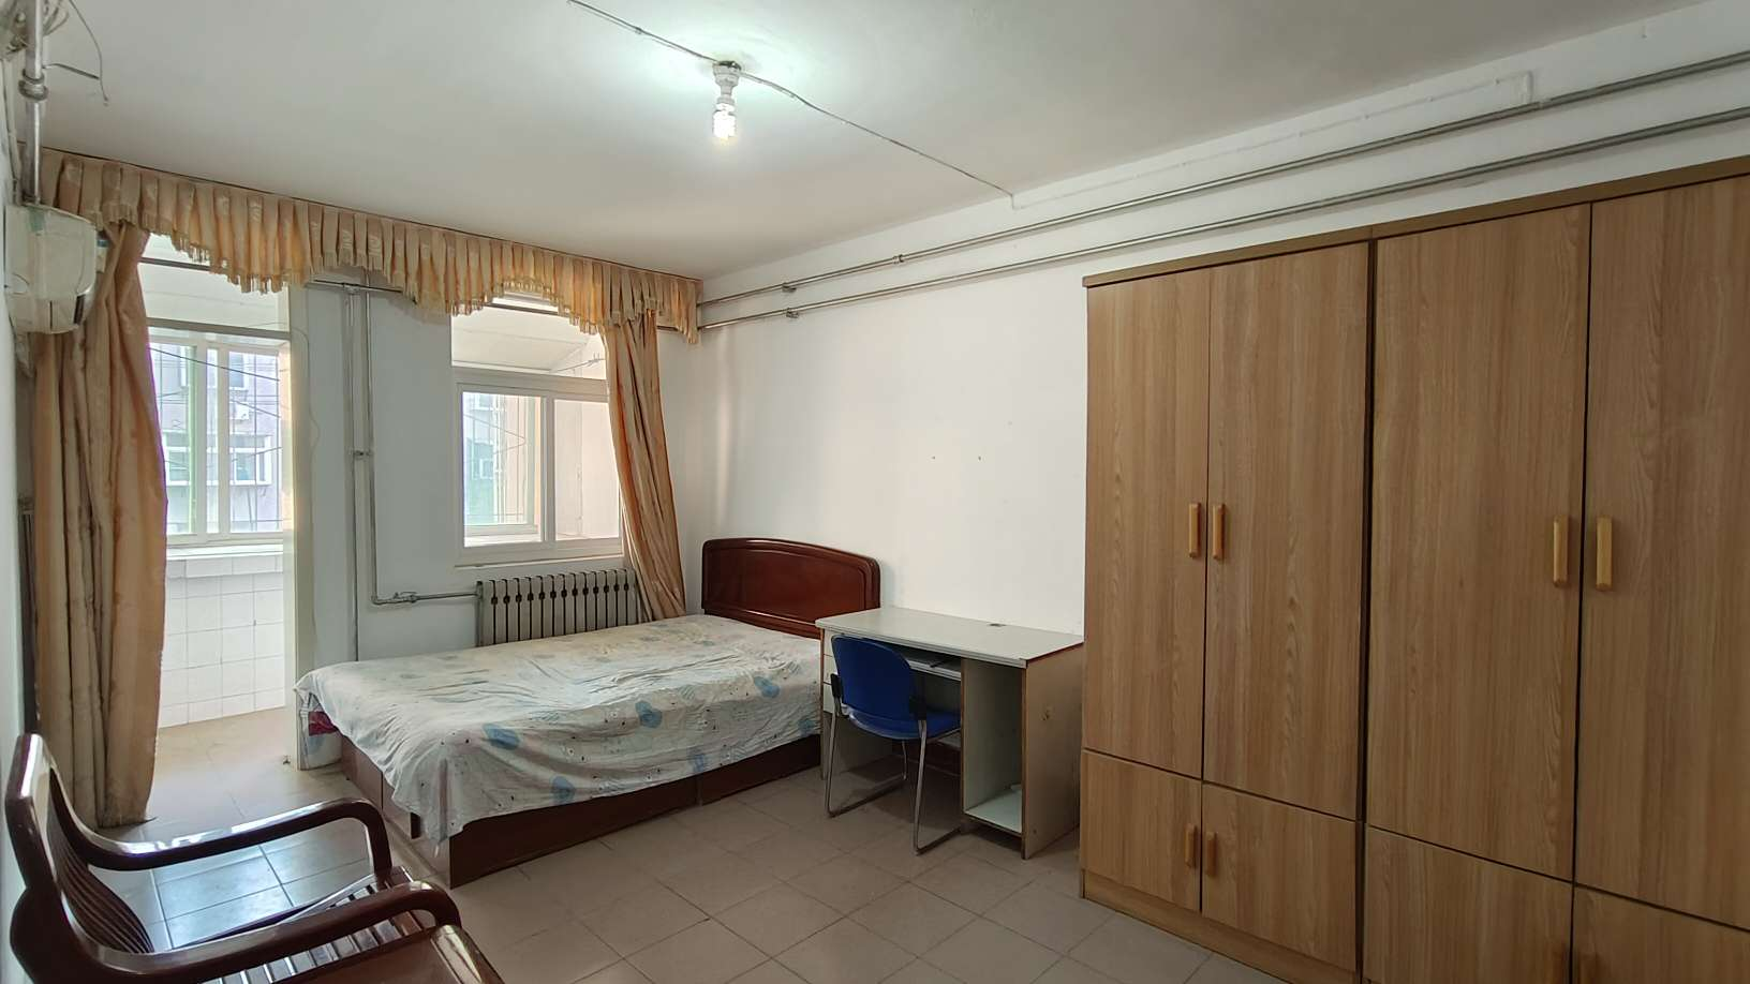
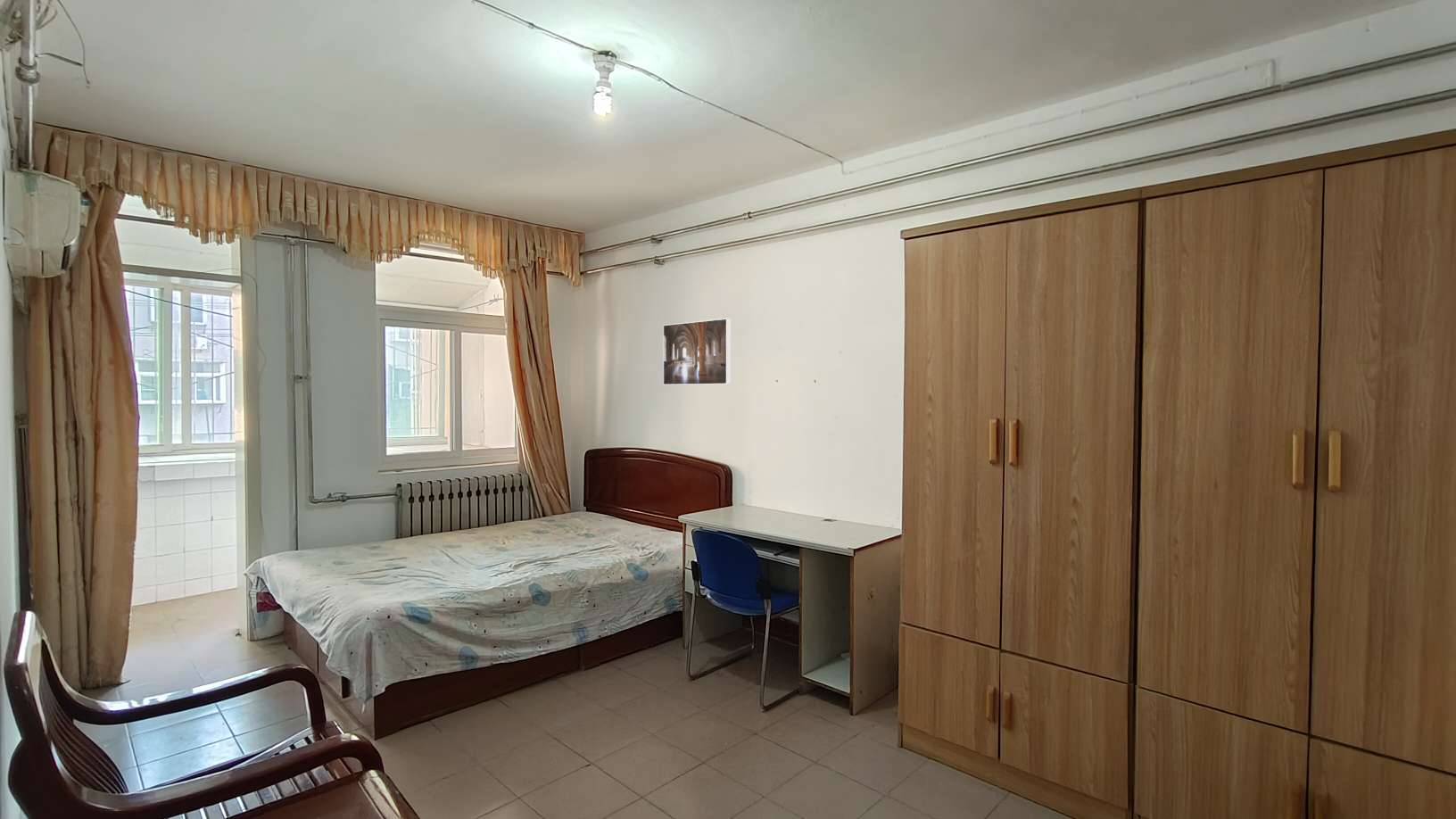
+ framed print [662,318,731,385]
